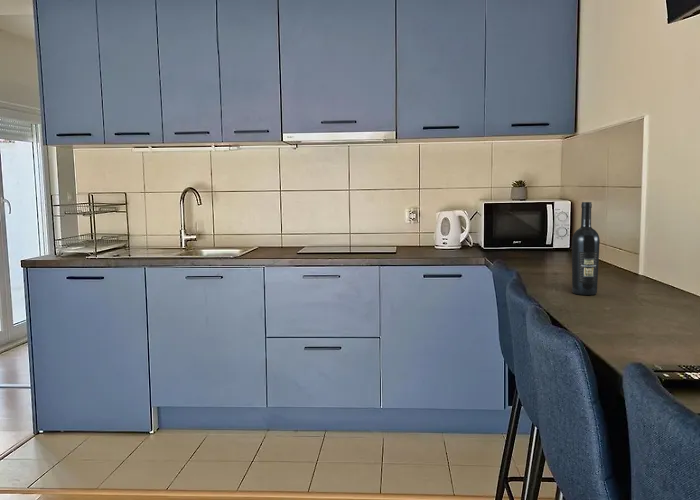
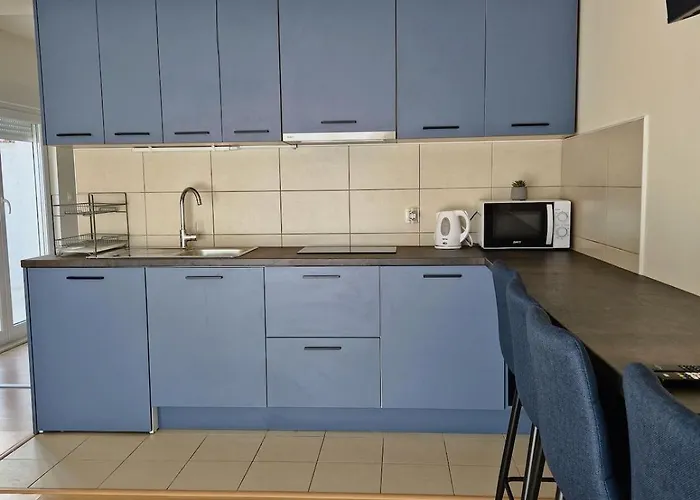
- wine bottle [571,201,601,296]
